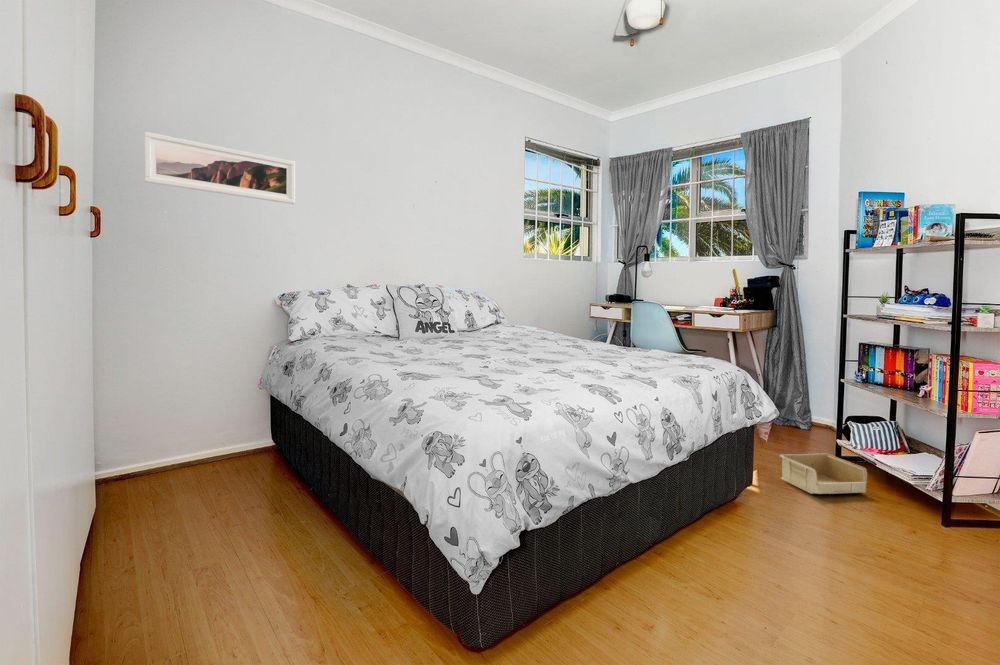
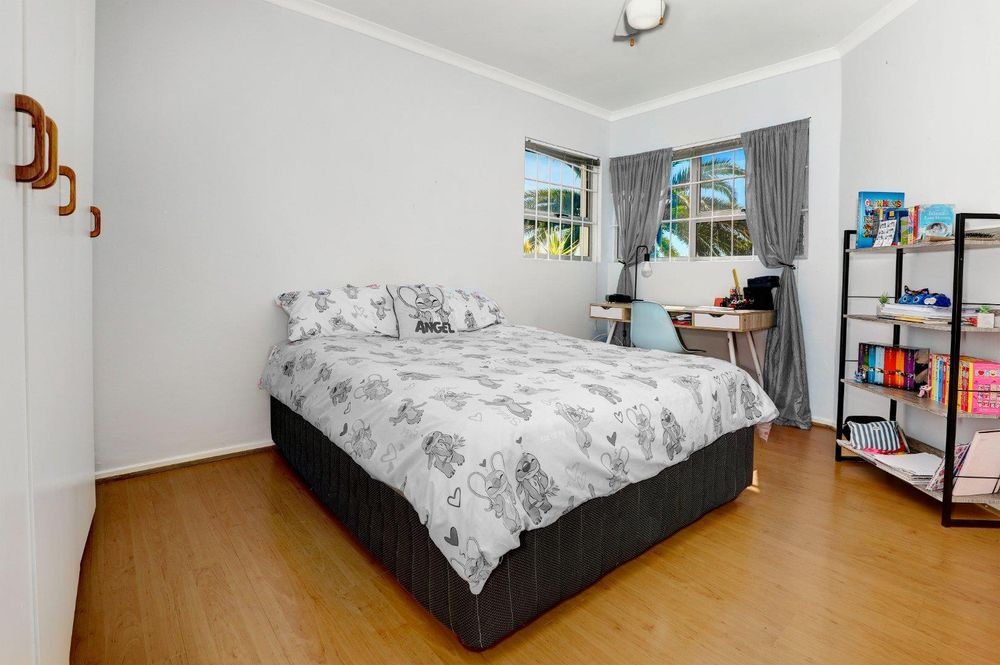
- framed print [143,131,296,205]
- storage bin [779,453,868,495]
